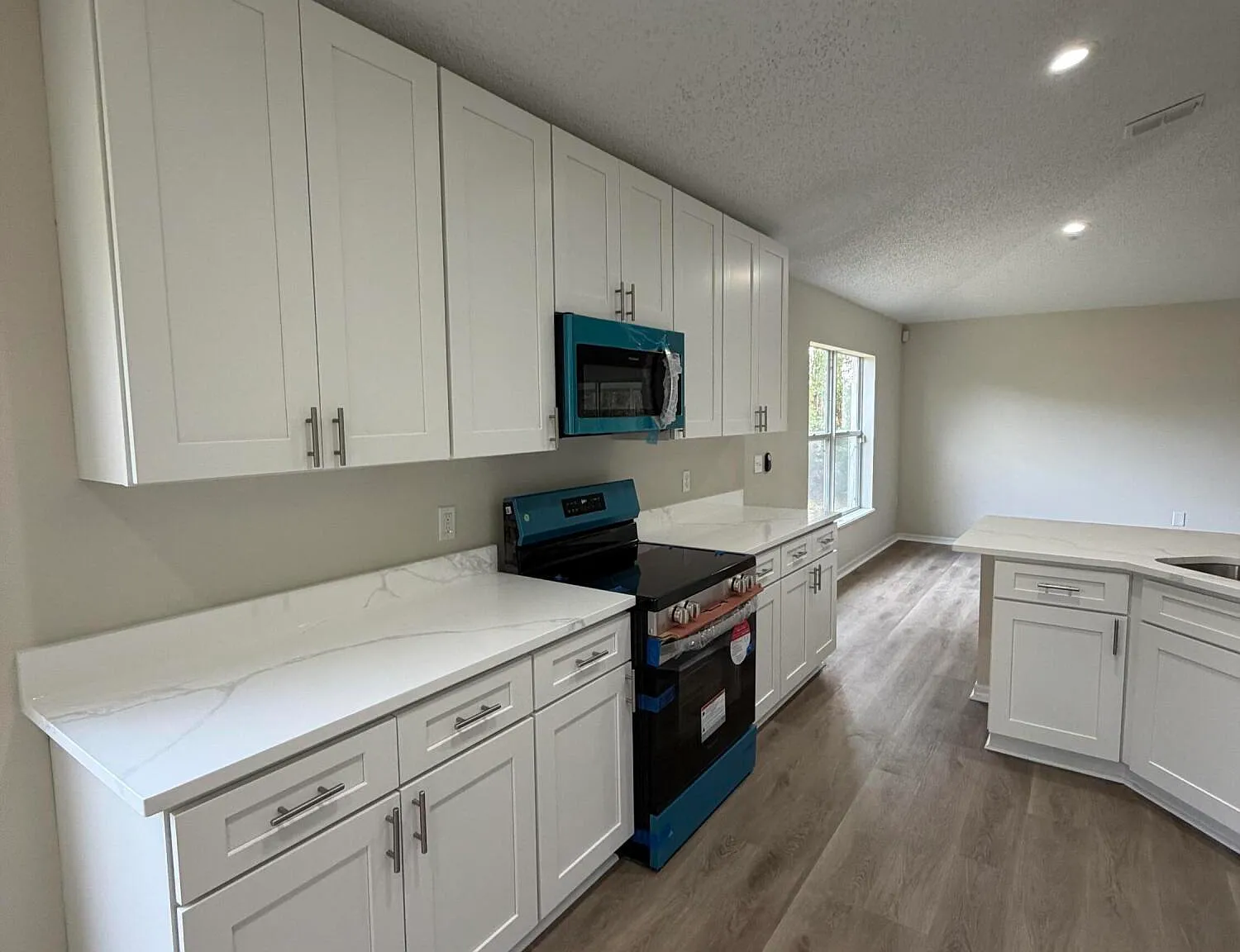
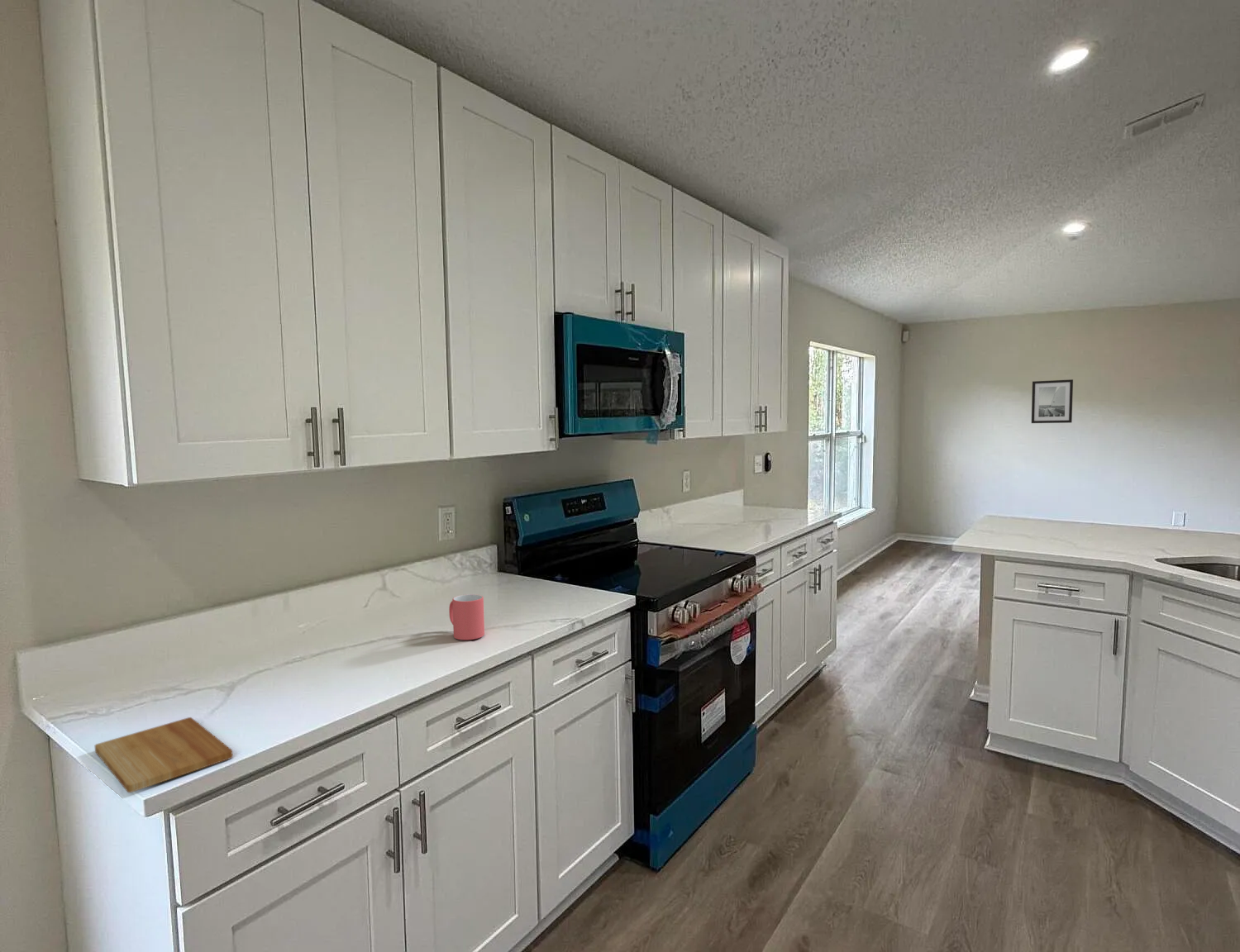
+ cutting board [94,716,234,793]
+ wall art [1031,378,1074,424]
+ mug [448,593,485,640]
